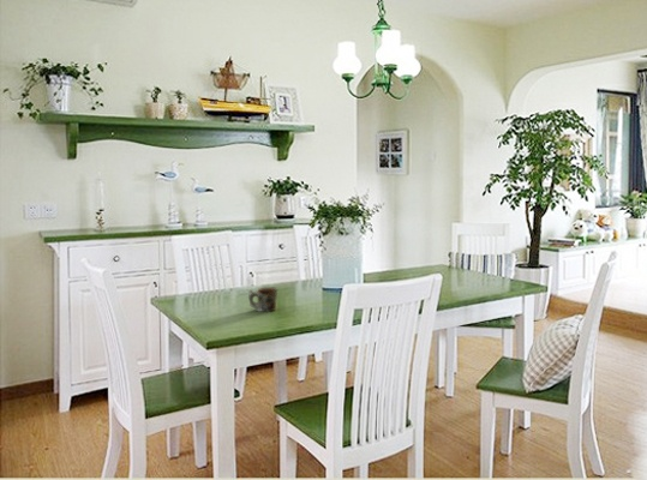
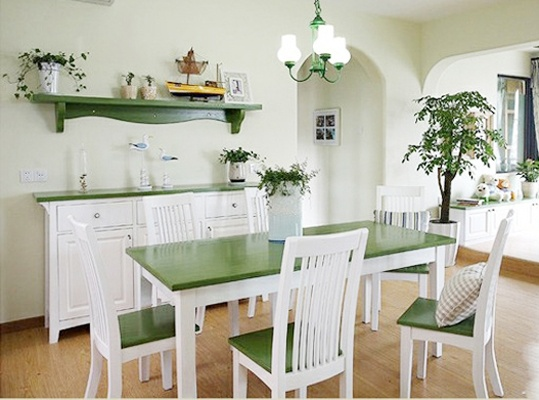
- mug [247,287,278,312]
